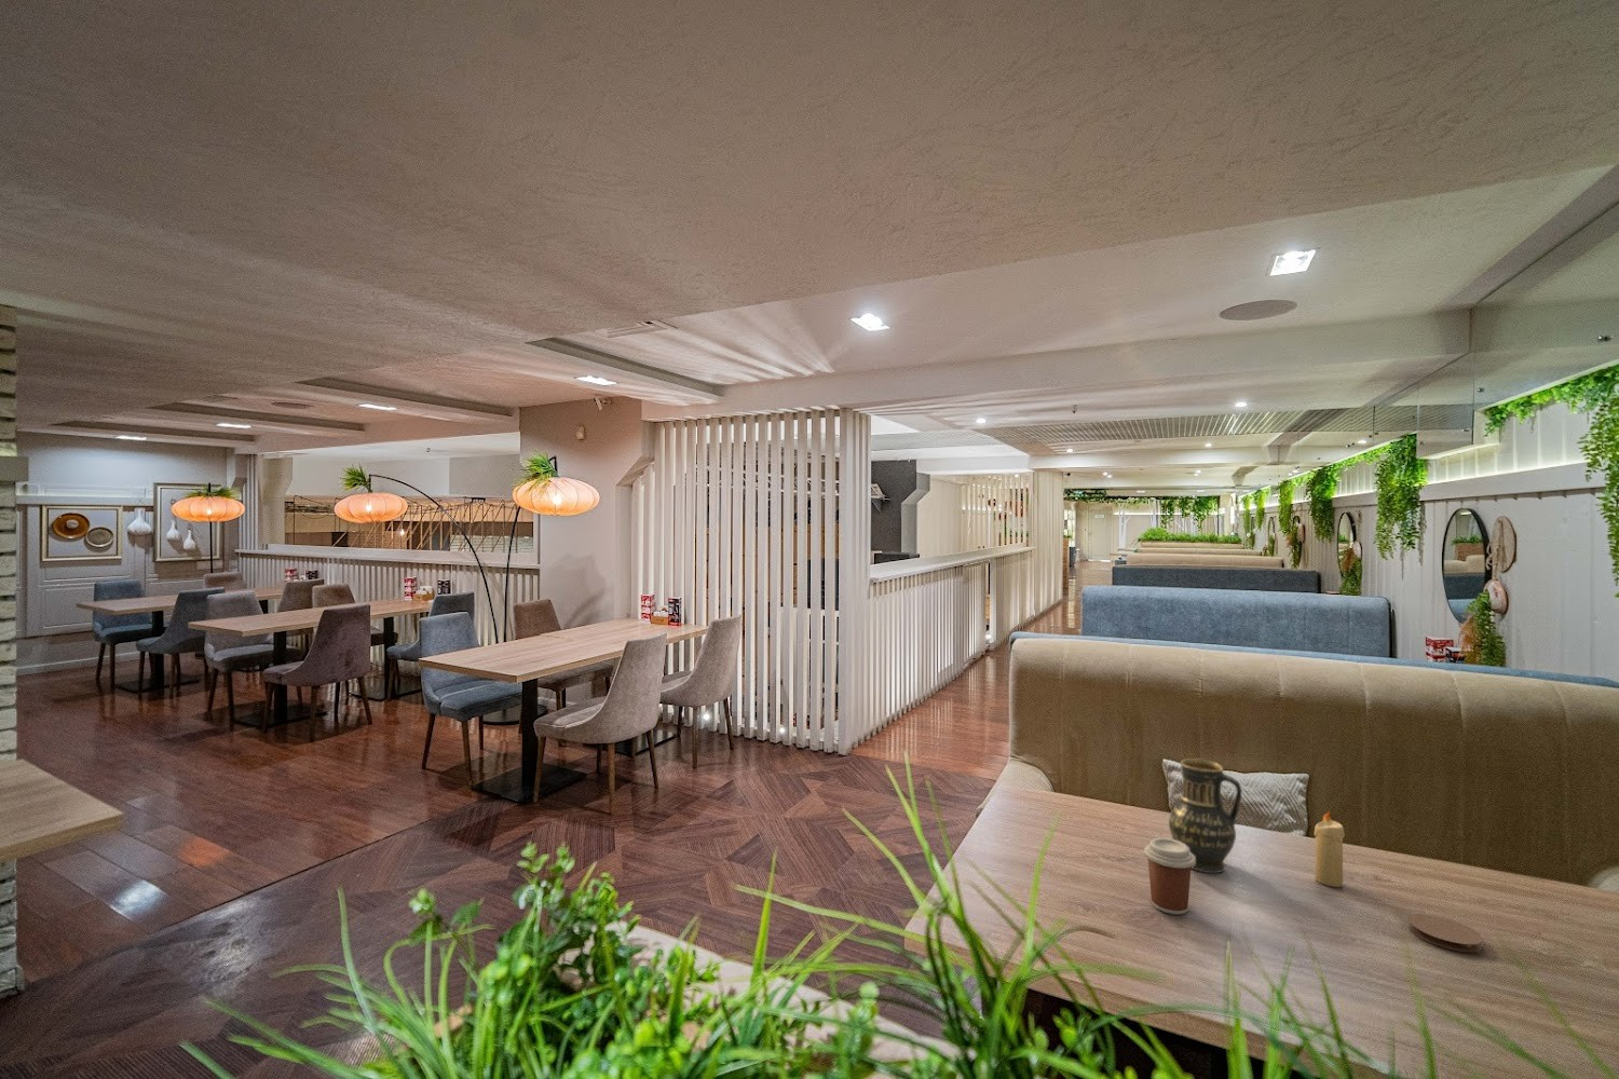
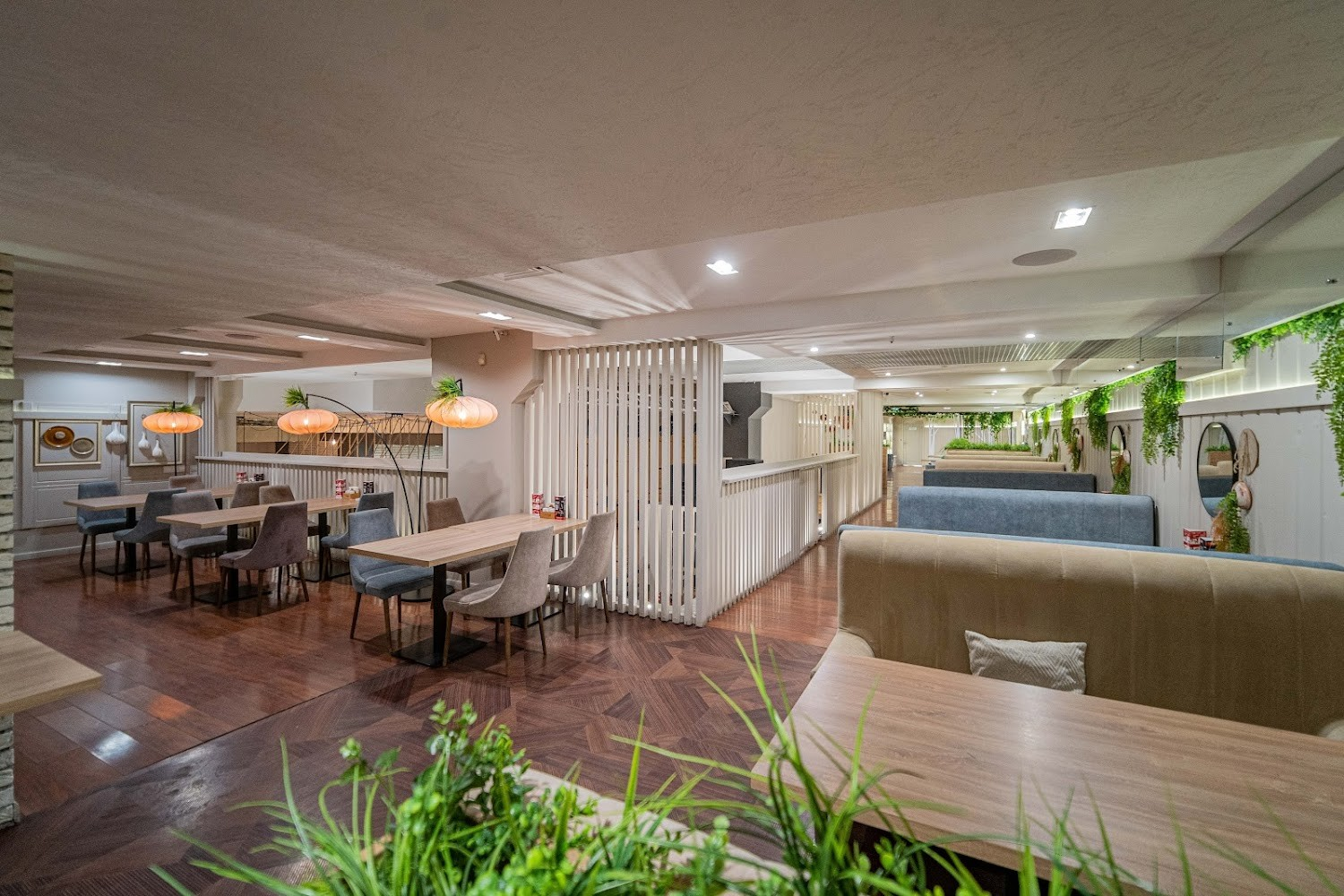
- candle [1313,810,1346,888]
- coffee cup [1143,837,1195,915]
- coaster [1407,913,1483,953]
- vase [1167,757,1242,874]
